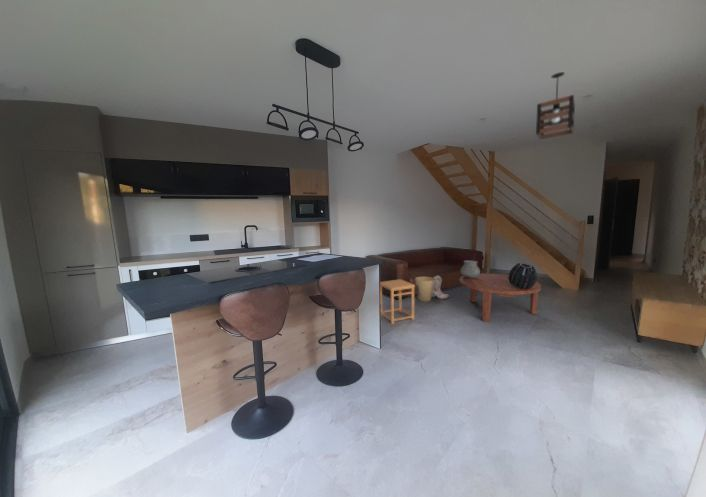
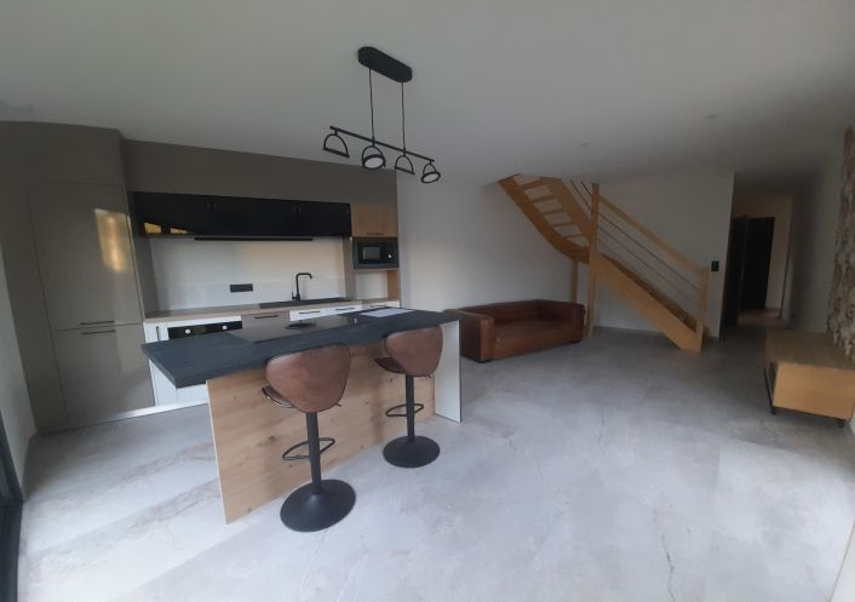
- decorative sphere [508,262,538,289]
- coffee table [459,273,542,323]
- boots [432,275,450,300]
- pendant light [535,71,576,140]
- ceramic pot [459,260,481,278]
- side table [379,278,416,325]
- trash can [414,276,435,302]
